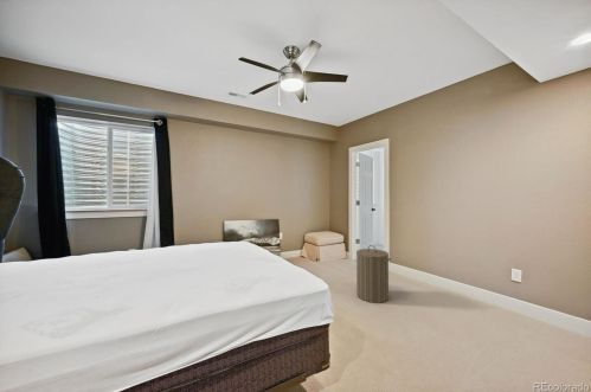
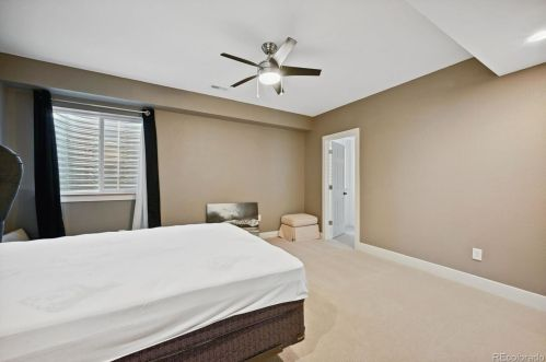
- laundry hamper [355,244,392,304]
